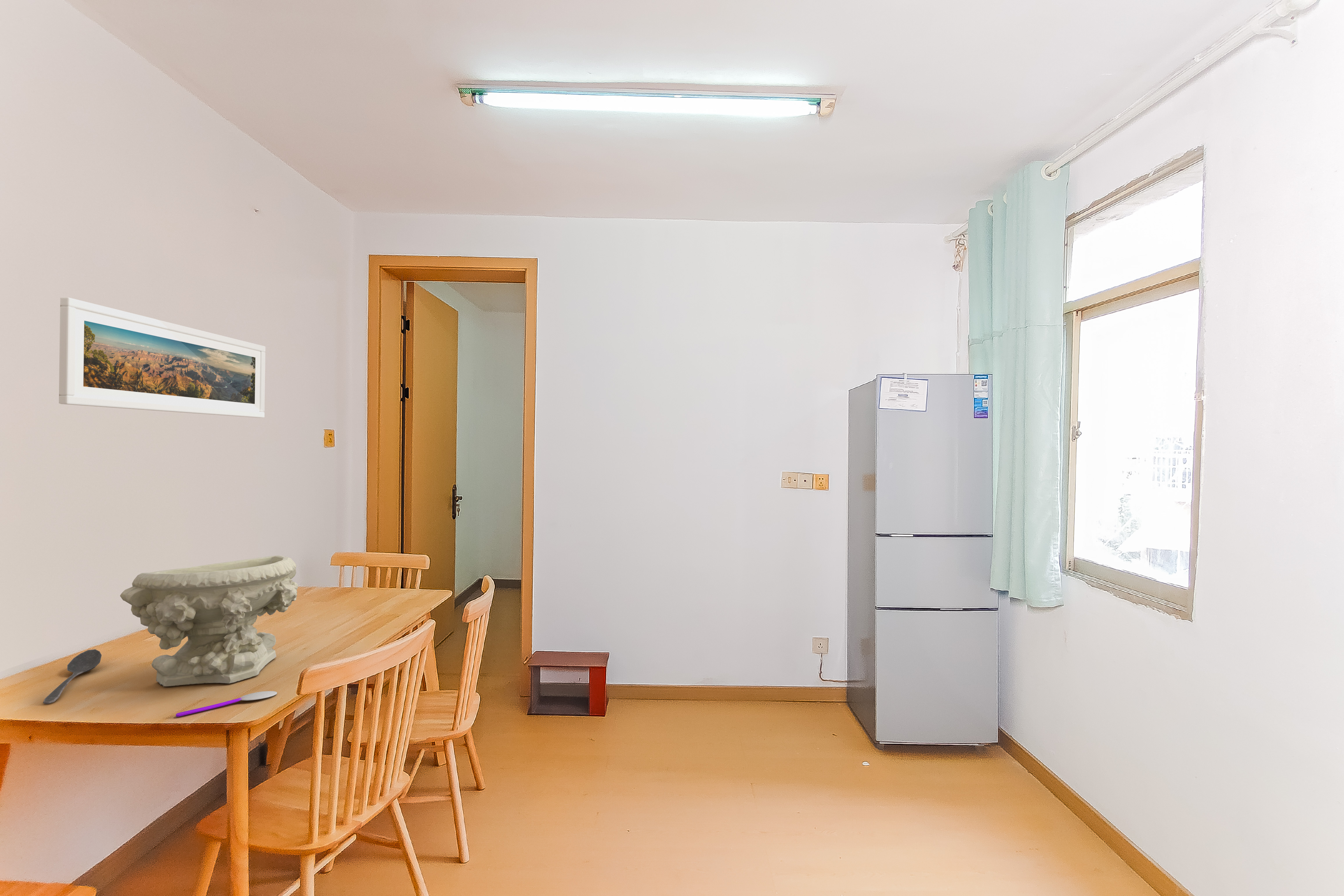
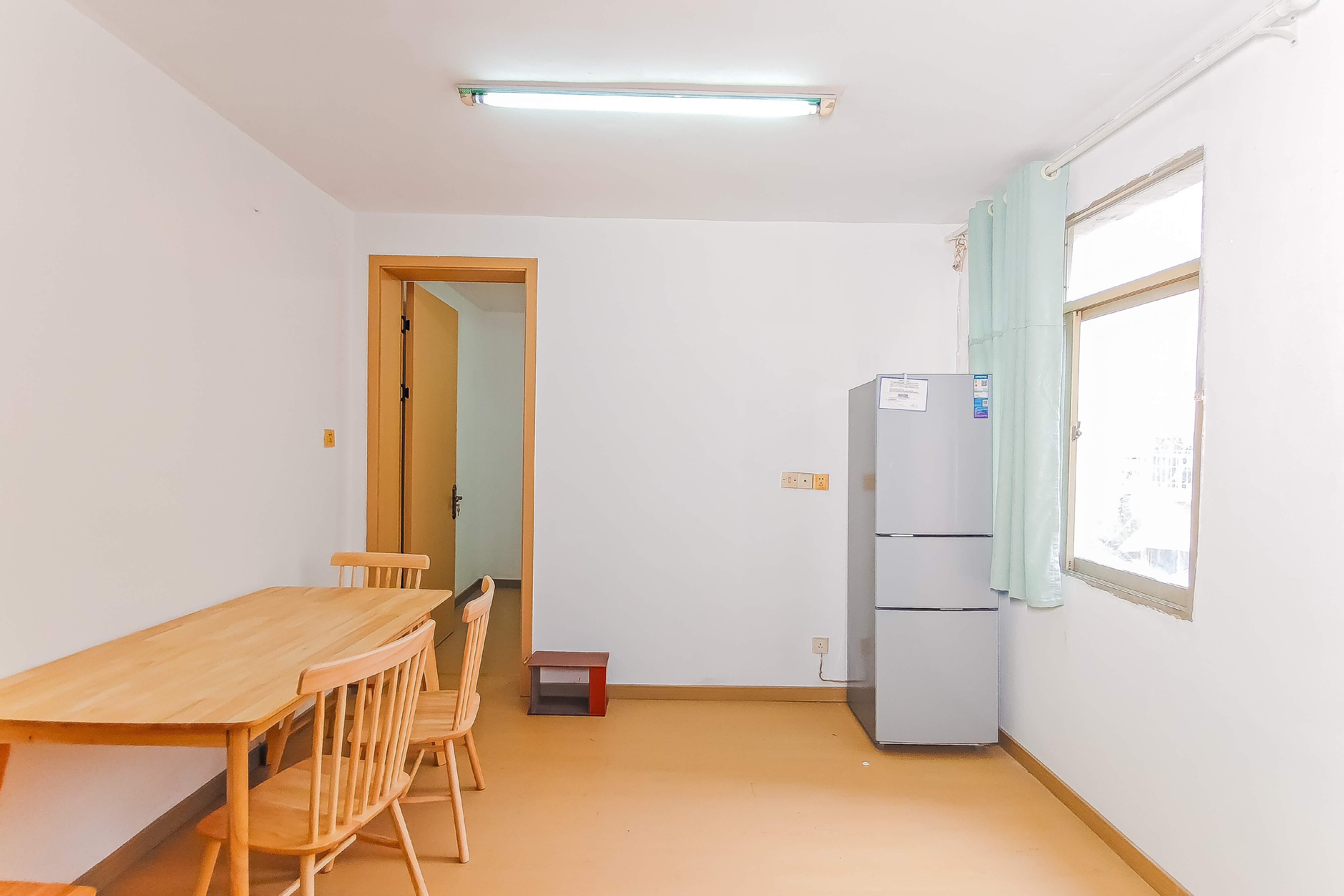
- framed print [59,297,266,418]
- stirrer [43,649,102,704]
- spoon [176,691,277,717]
- decorative bowl [120,555,298,687]
